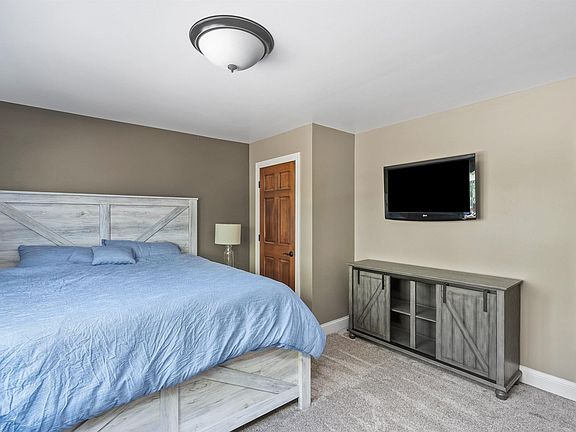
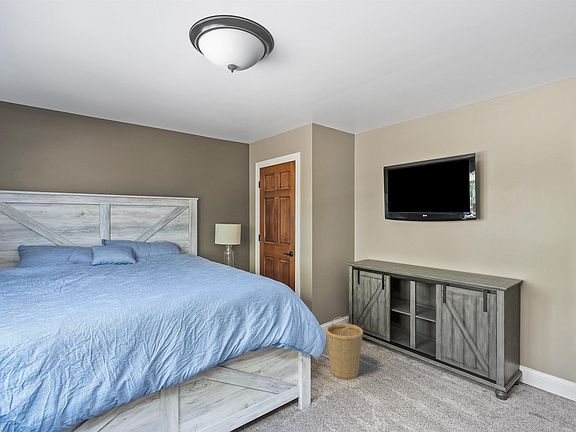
+ basket [325,316,364,380]
